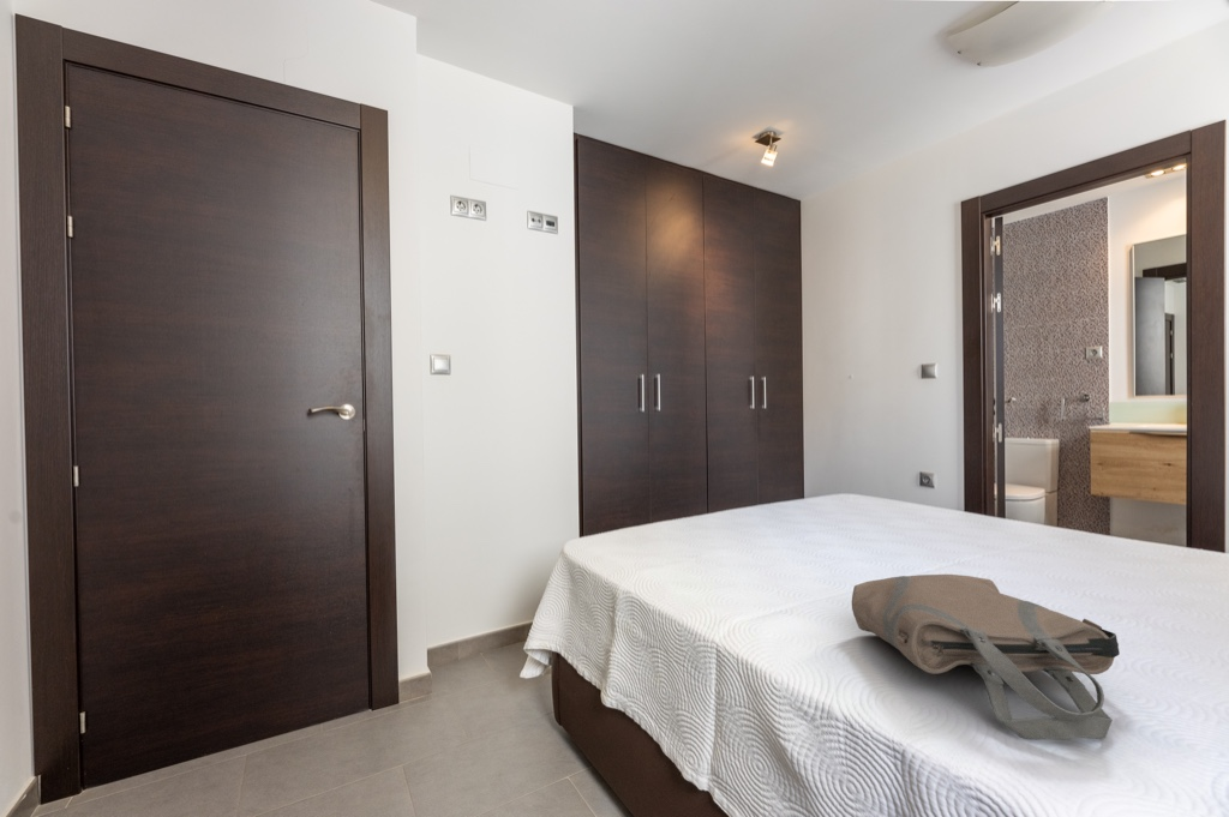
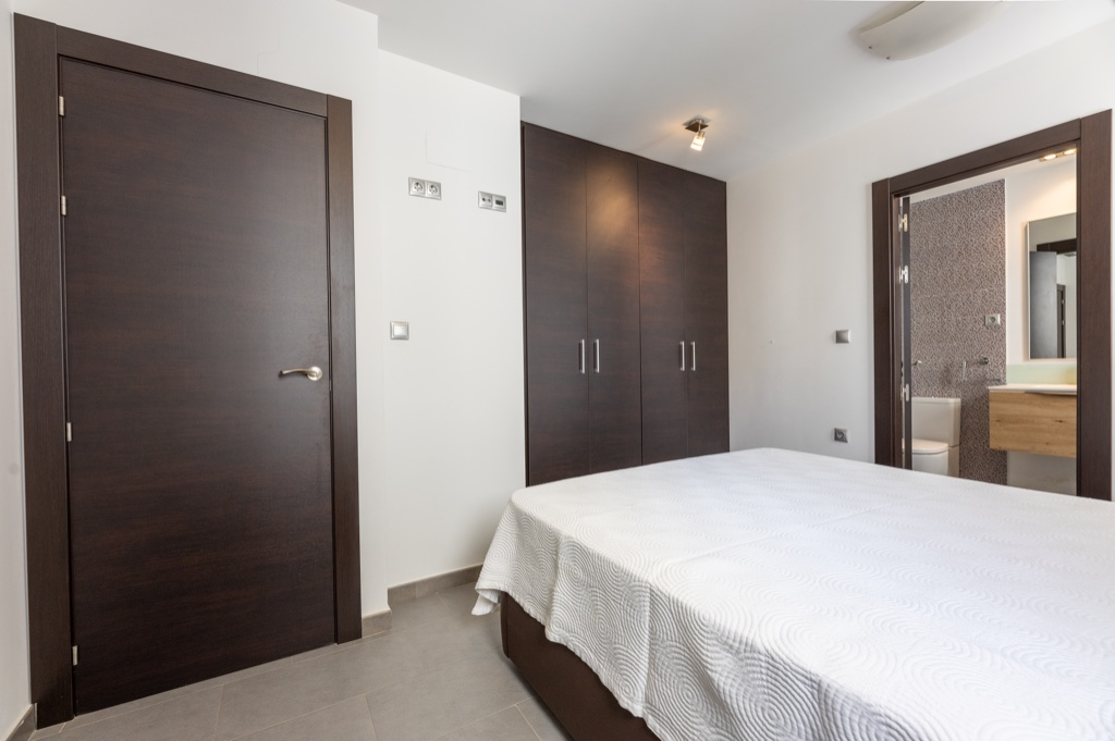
- tote bag [851,573,1121,740]
